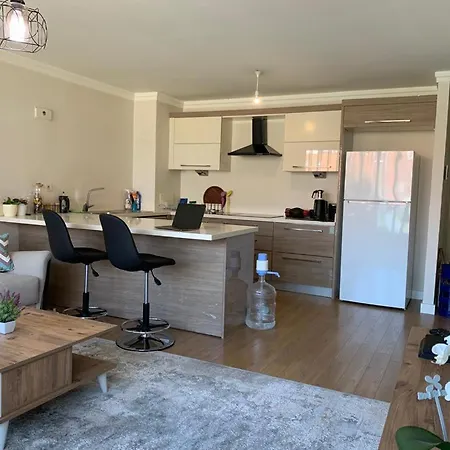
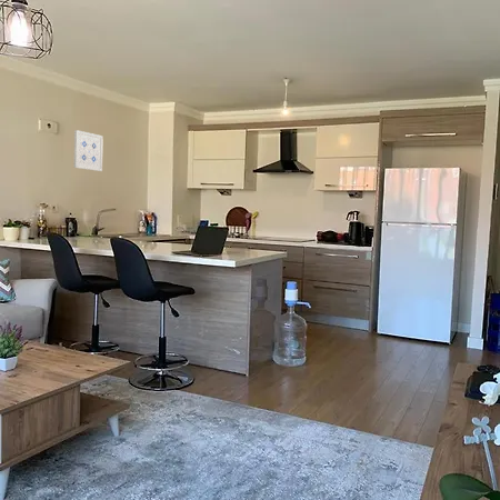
+ wall art [72,129,104,172]
